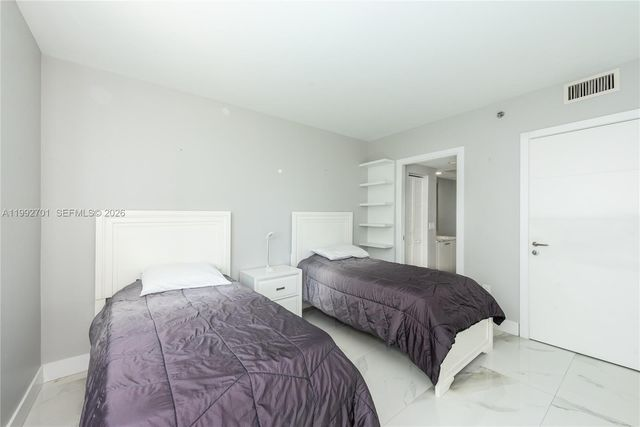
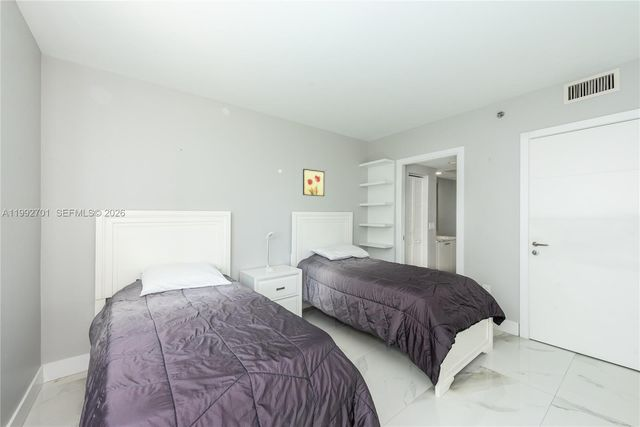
+ wall art [302,168,325,197]
